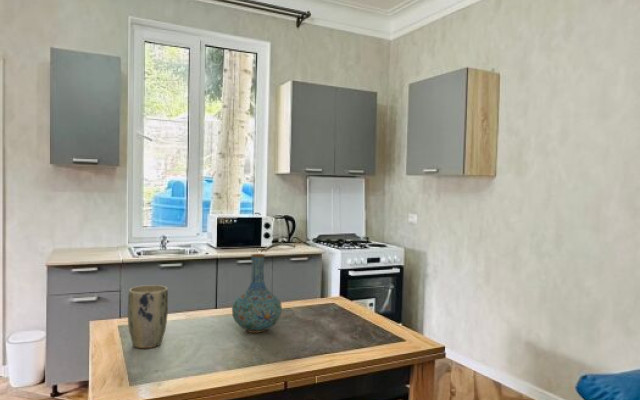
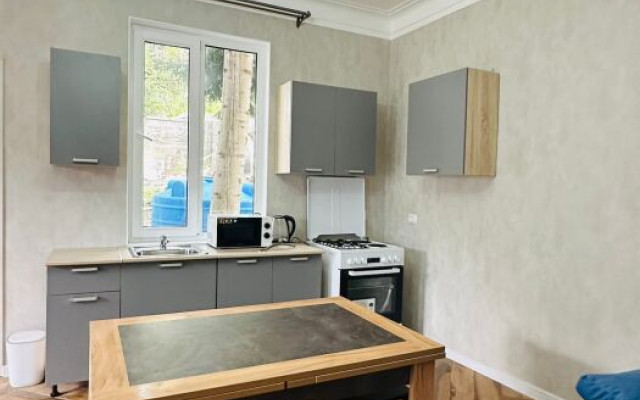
- vase [231,253,283,334]
- plant pot [127,284,169,349]
